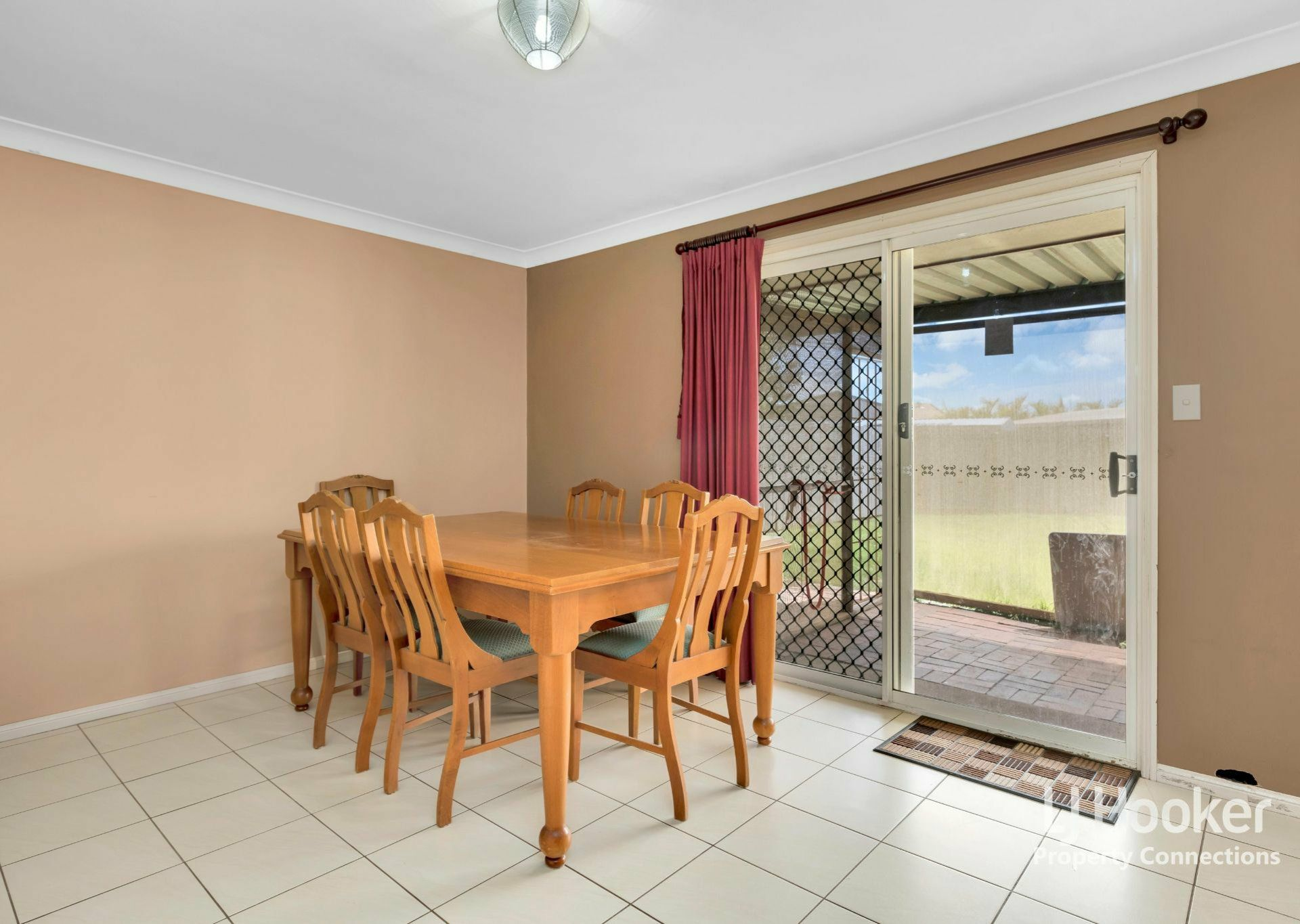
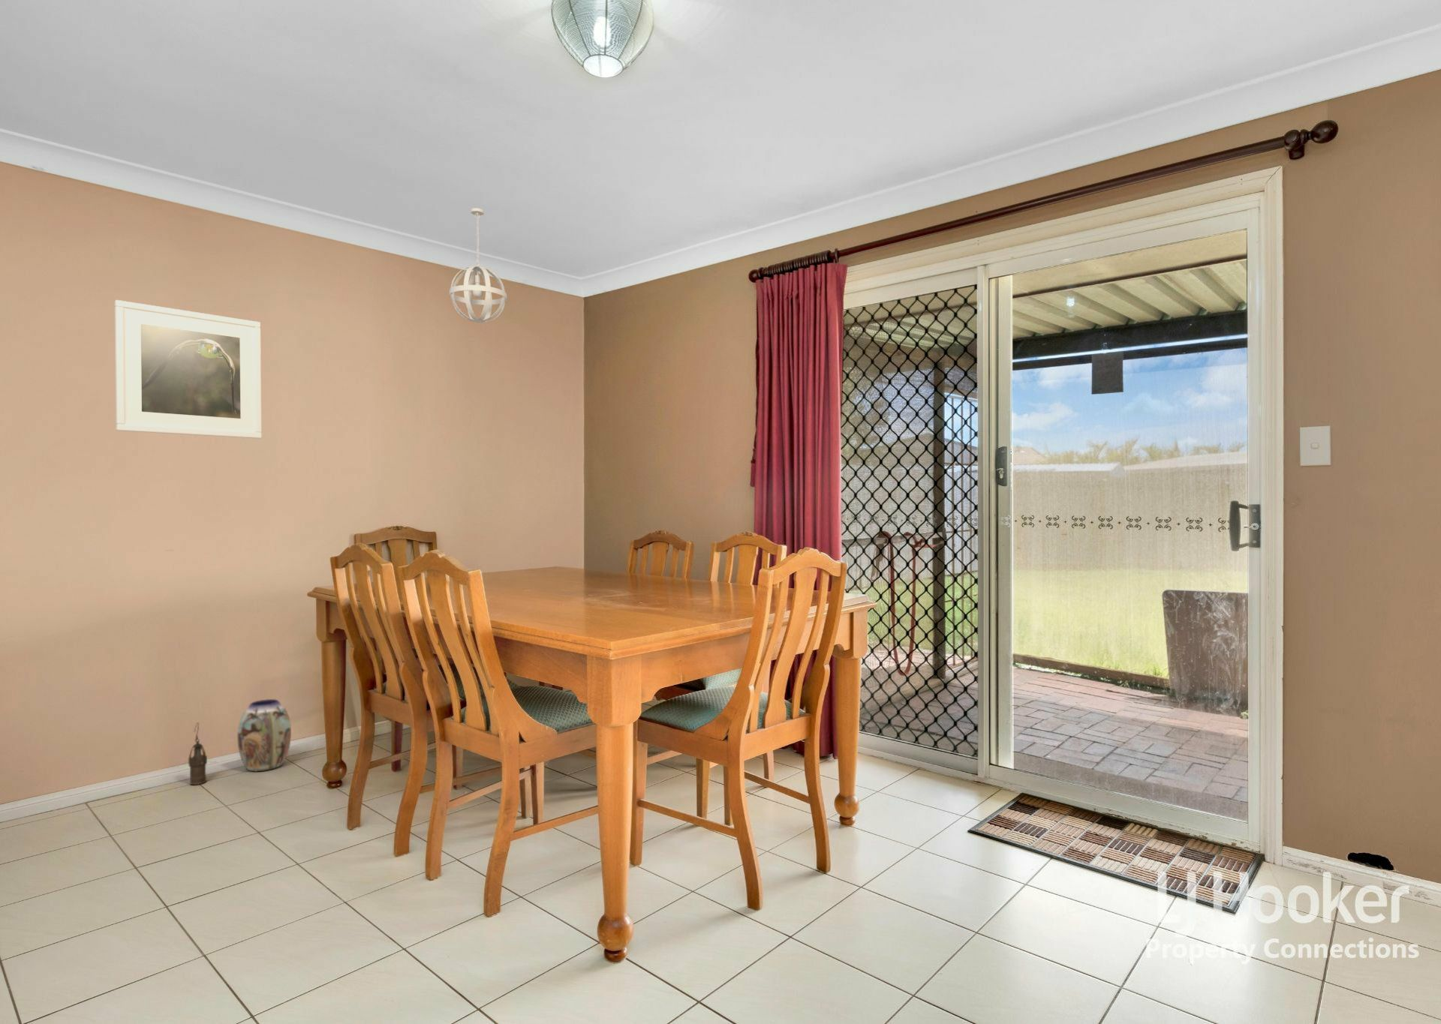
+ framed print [114,299,263,439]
+ vase [237,698,292,772]
+ pendant light [449,208,508,324]
+ lantern [187,721,208,786]
